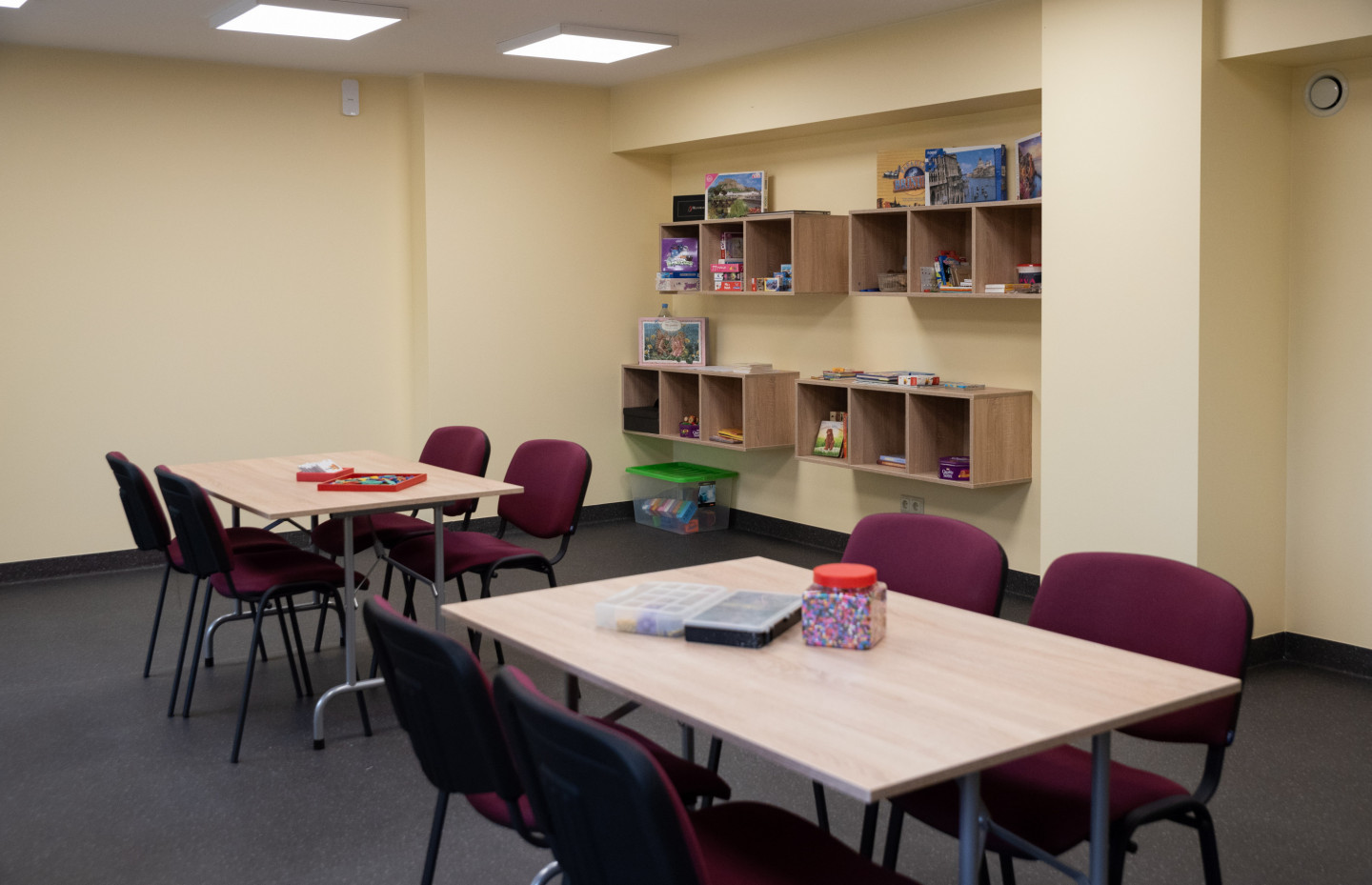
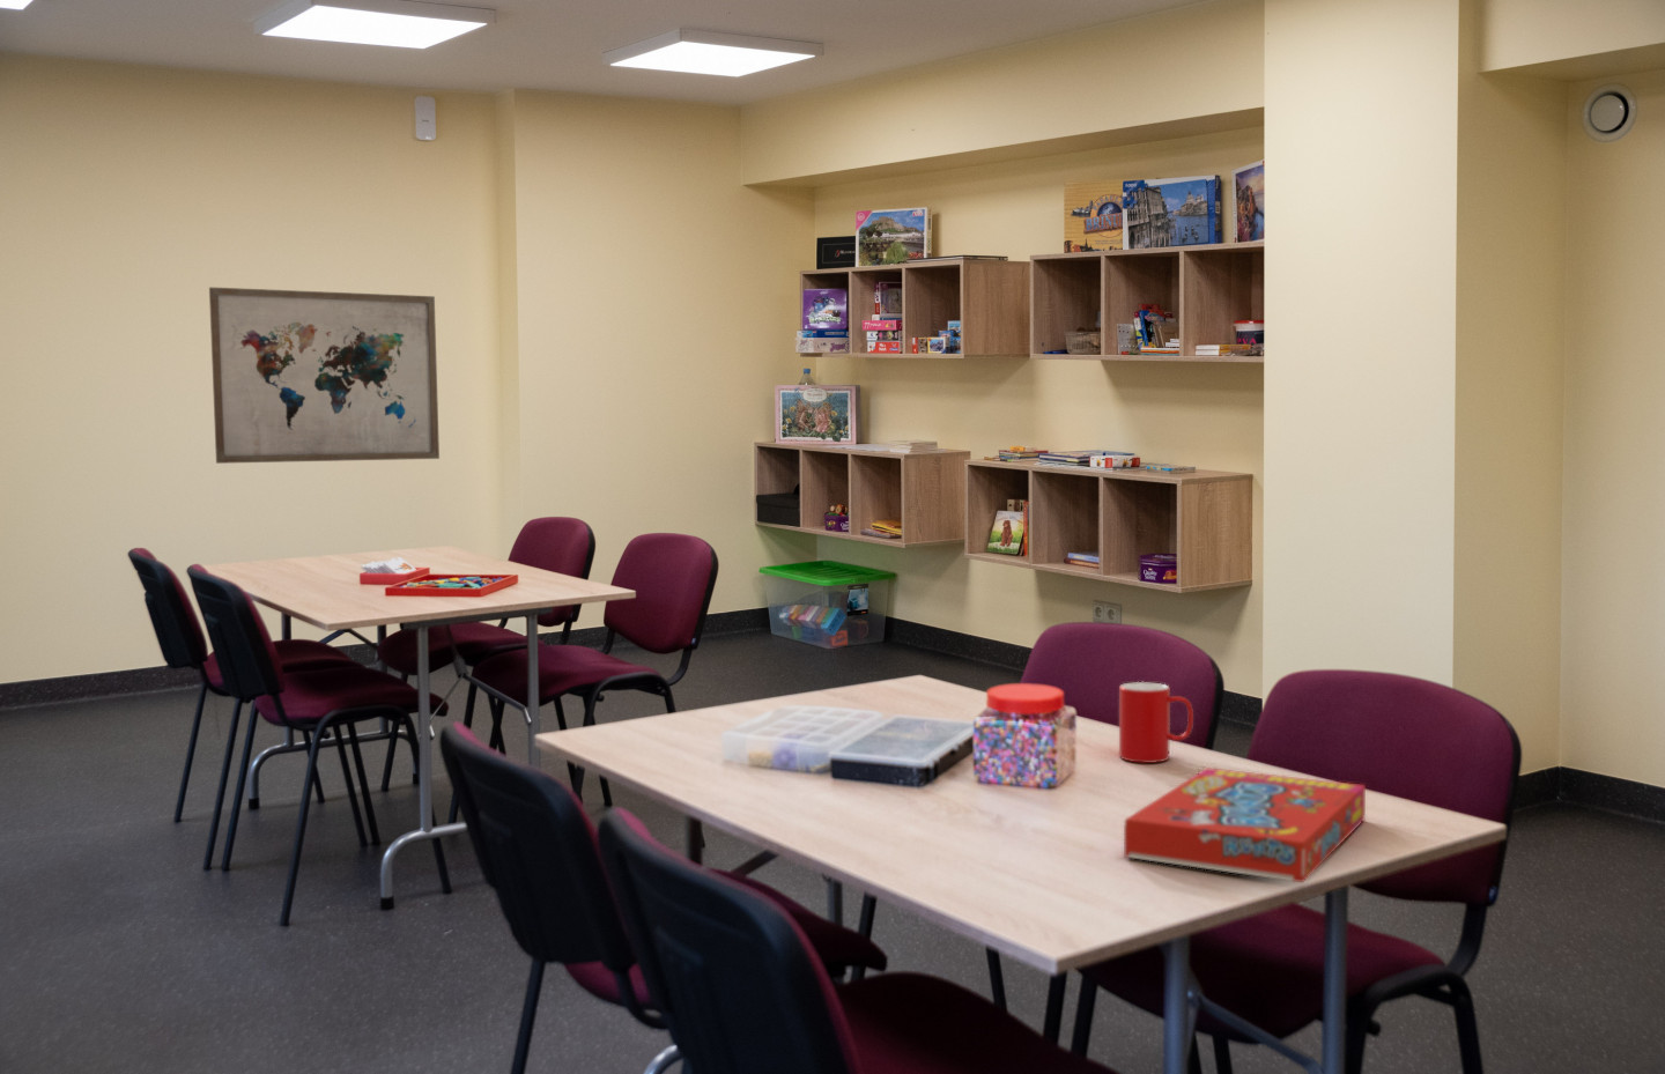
+ cup [1118,681,1194,765]
+ wall art [209,285,441,465]
+ snack box [1123,767,1366,885]
